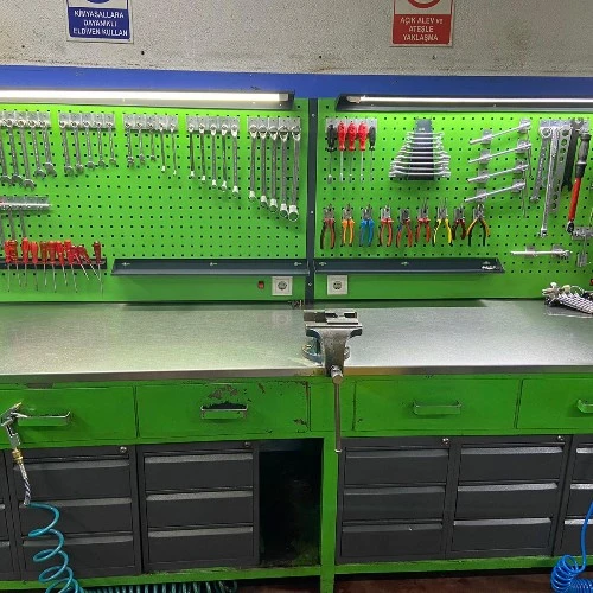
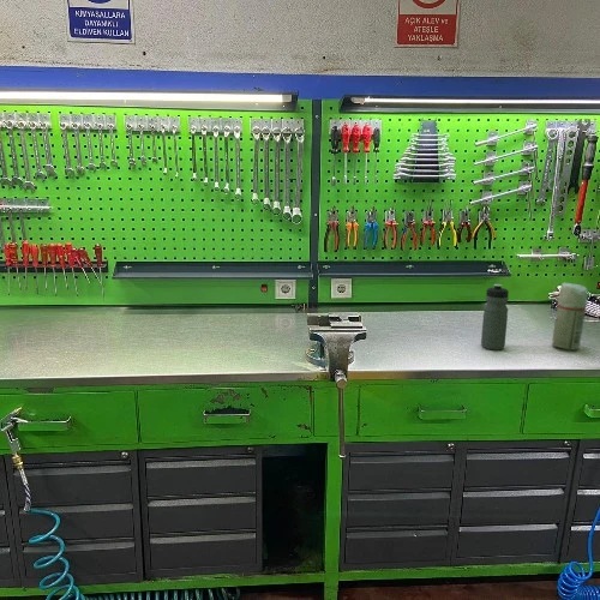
+ spray can [551,282,589,350]
+ water bottle [480,283,510,350]
